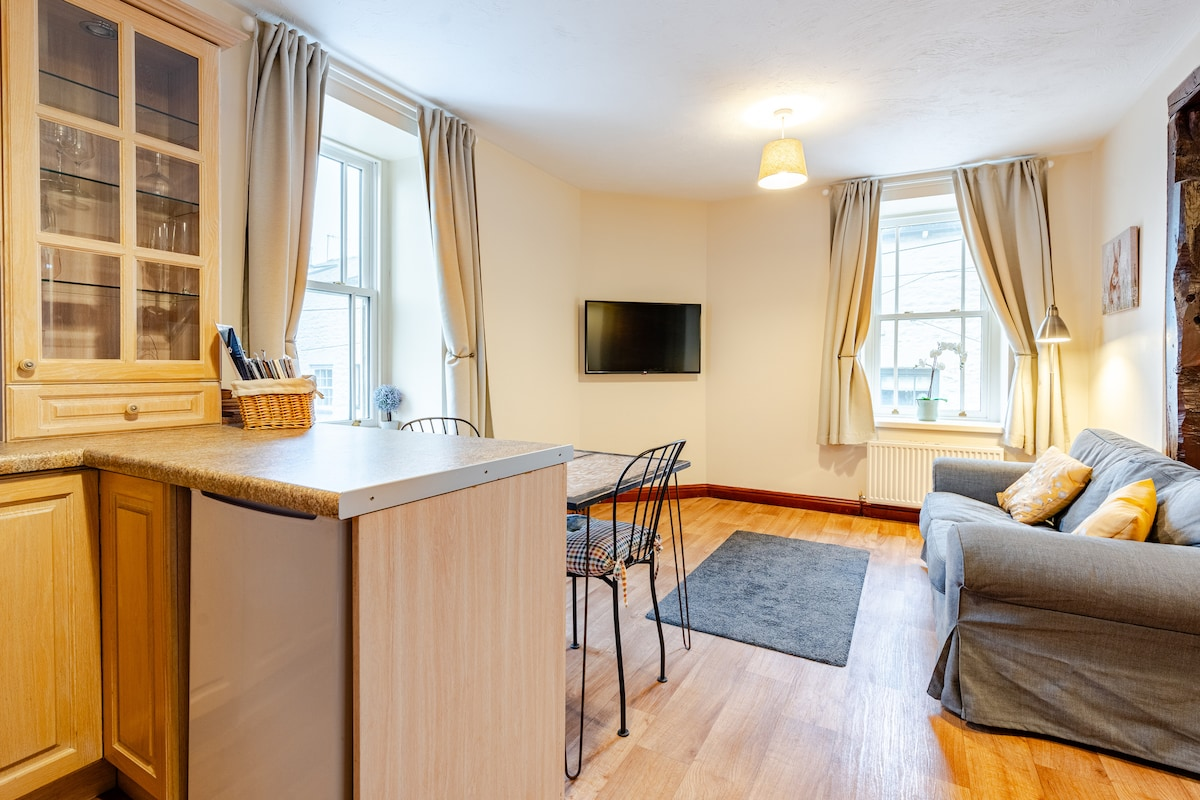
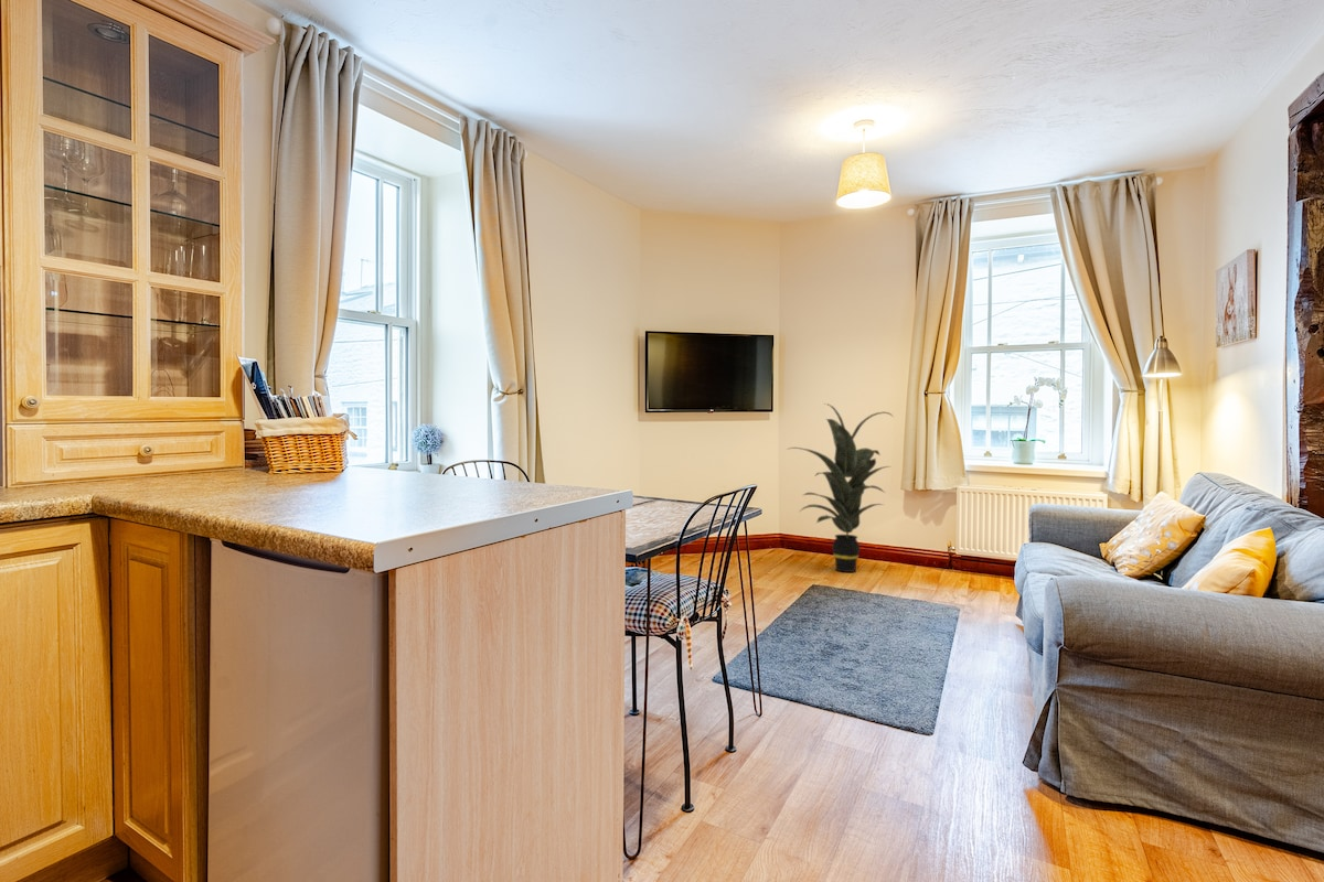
+ indoor plant [784,402,895,573]
